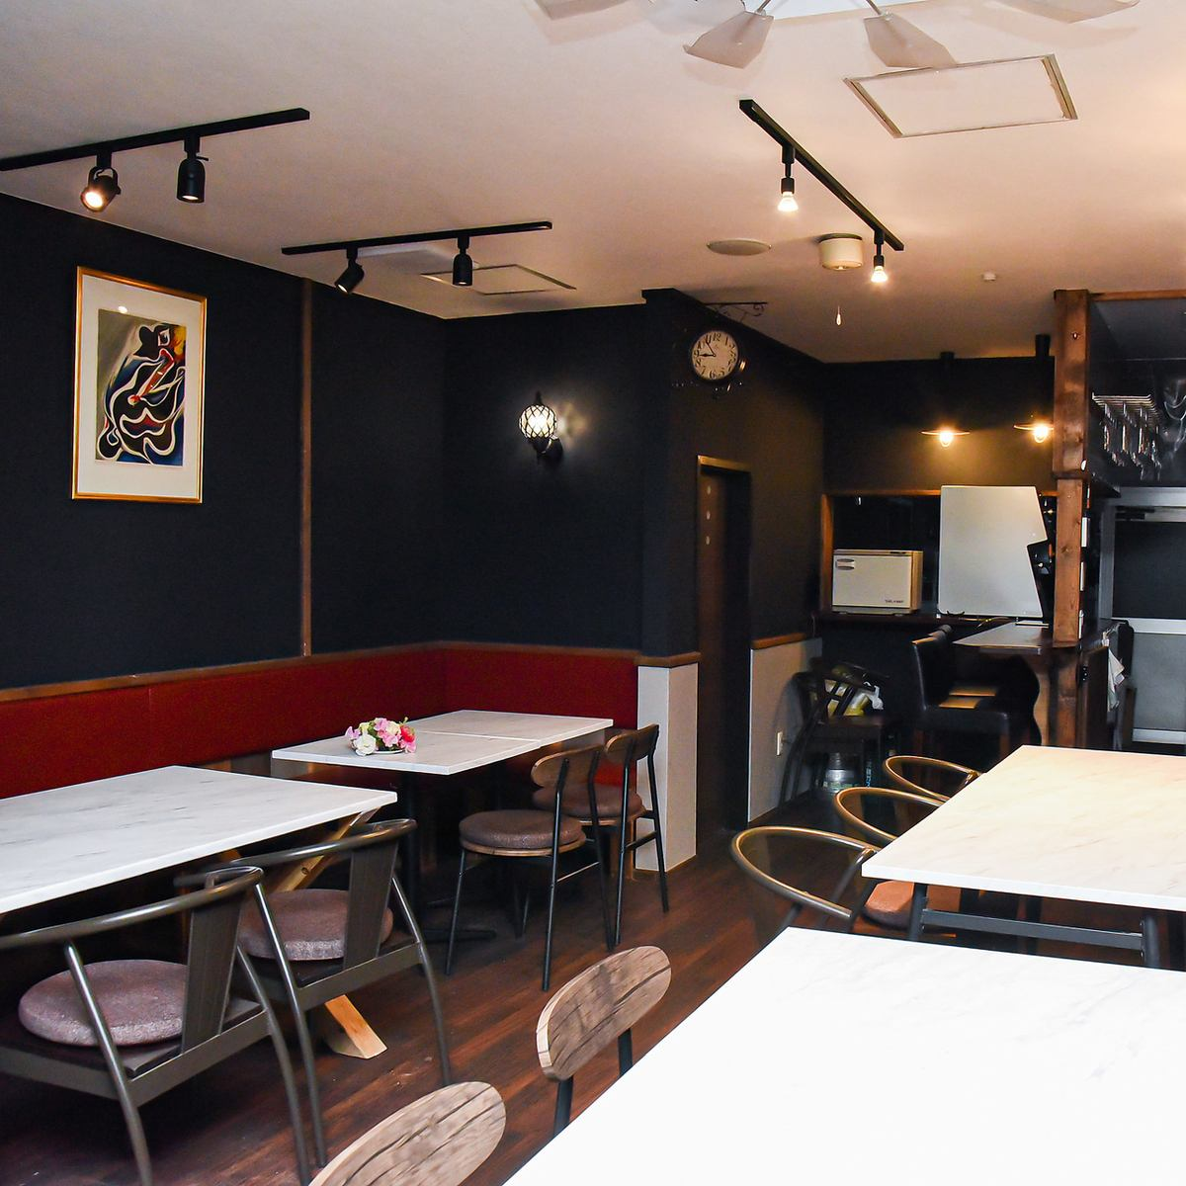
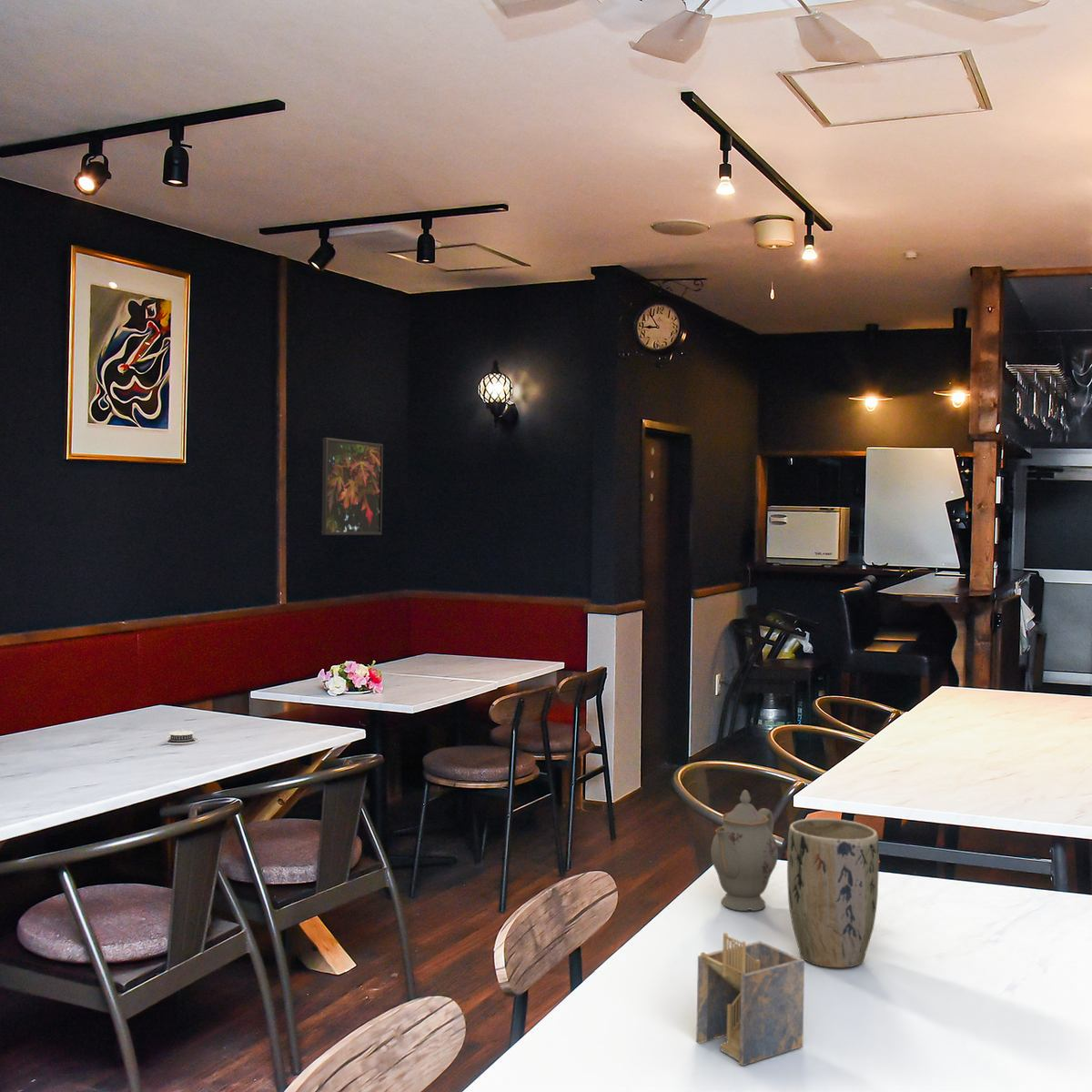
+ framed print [321,437,384,536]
+ napkin holder [695,932,805,1067]
+ architectural model [164,726,199,745]
+ plant pot [786,817,880,969]
+ chinaware [710,789,779,912]
